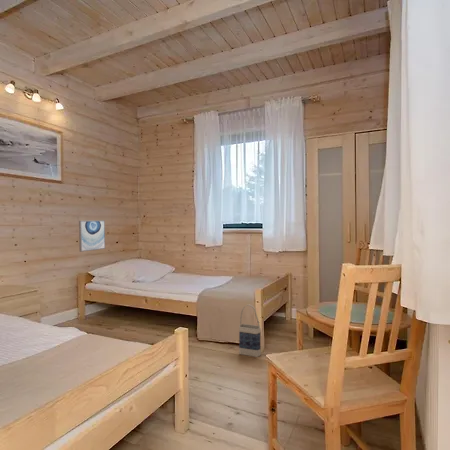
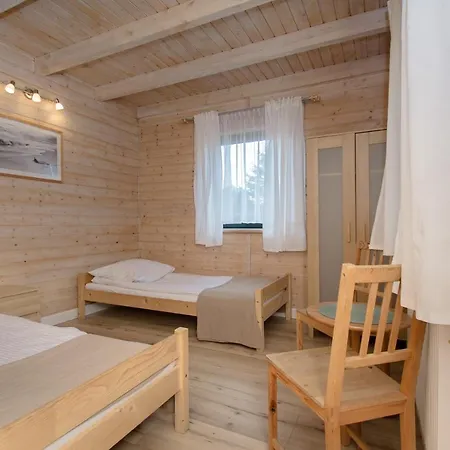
- wall art [78,219,106,253]
- bag [238,304,262,358]
